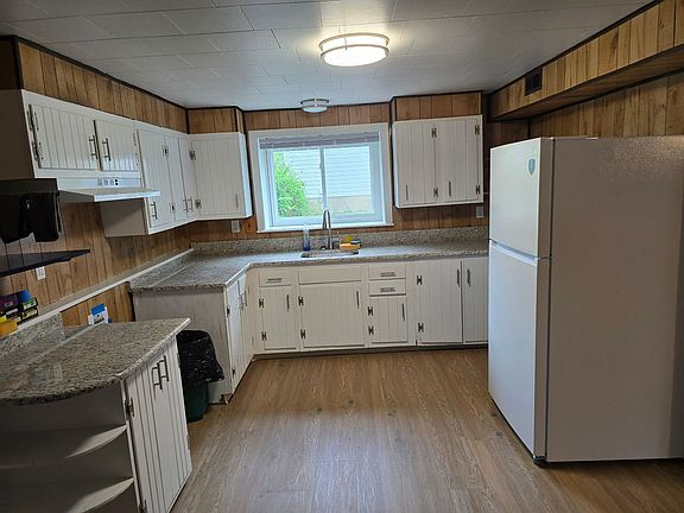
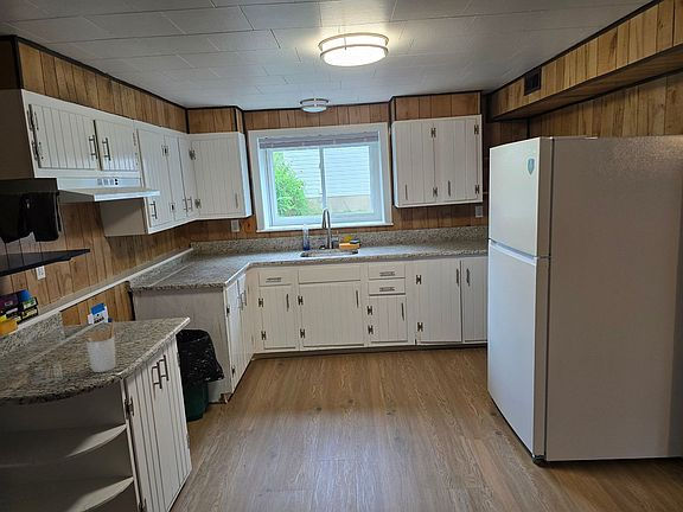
+ utensil holder [78,320,117,373]
